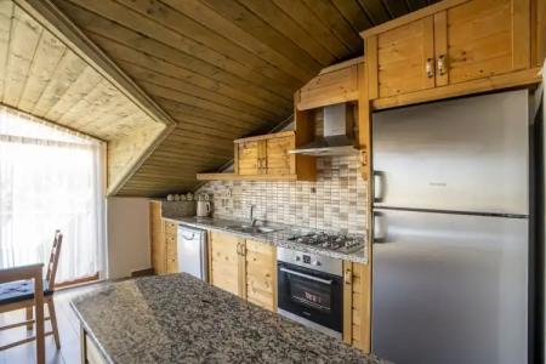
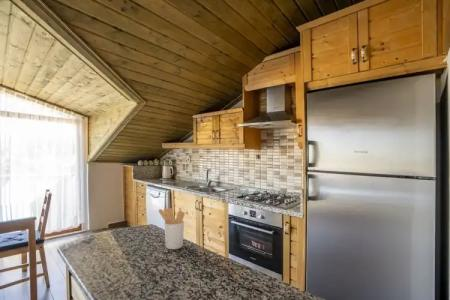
+ utensil holder [158,207,186,250]
